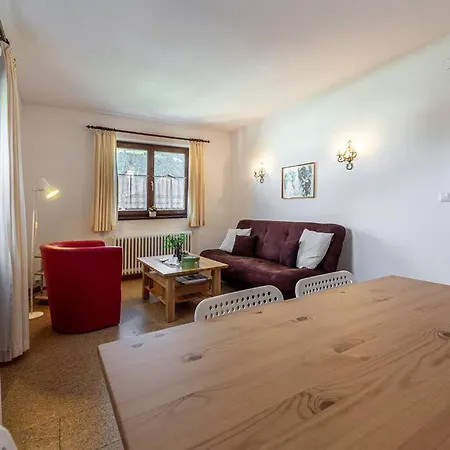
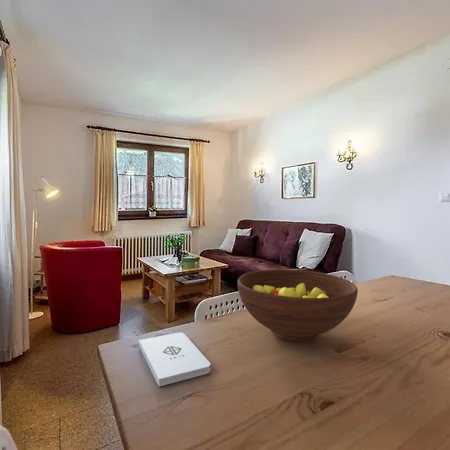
+ fruit bowl [237,269,359,342]
+ notepad [138,332,211,387]
